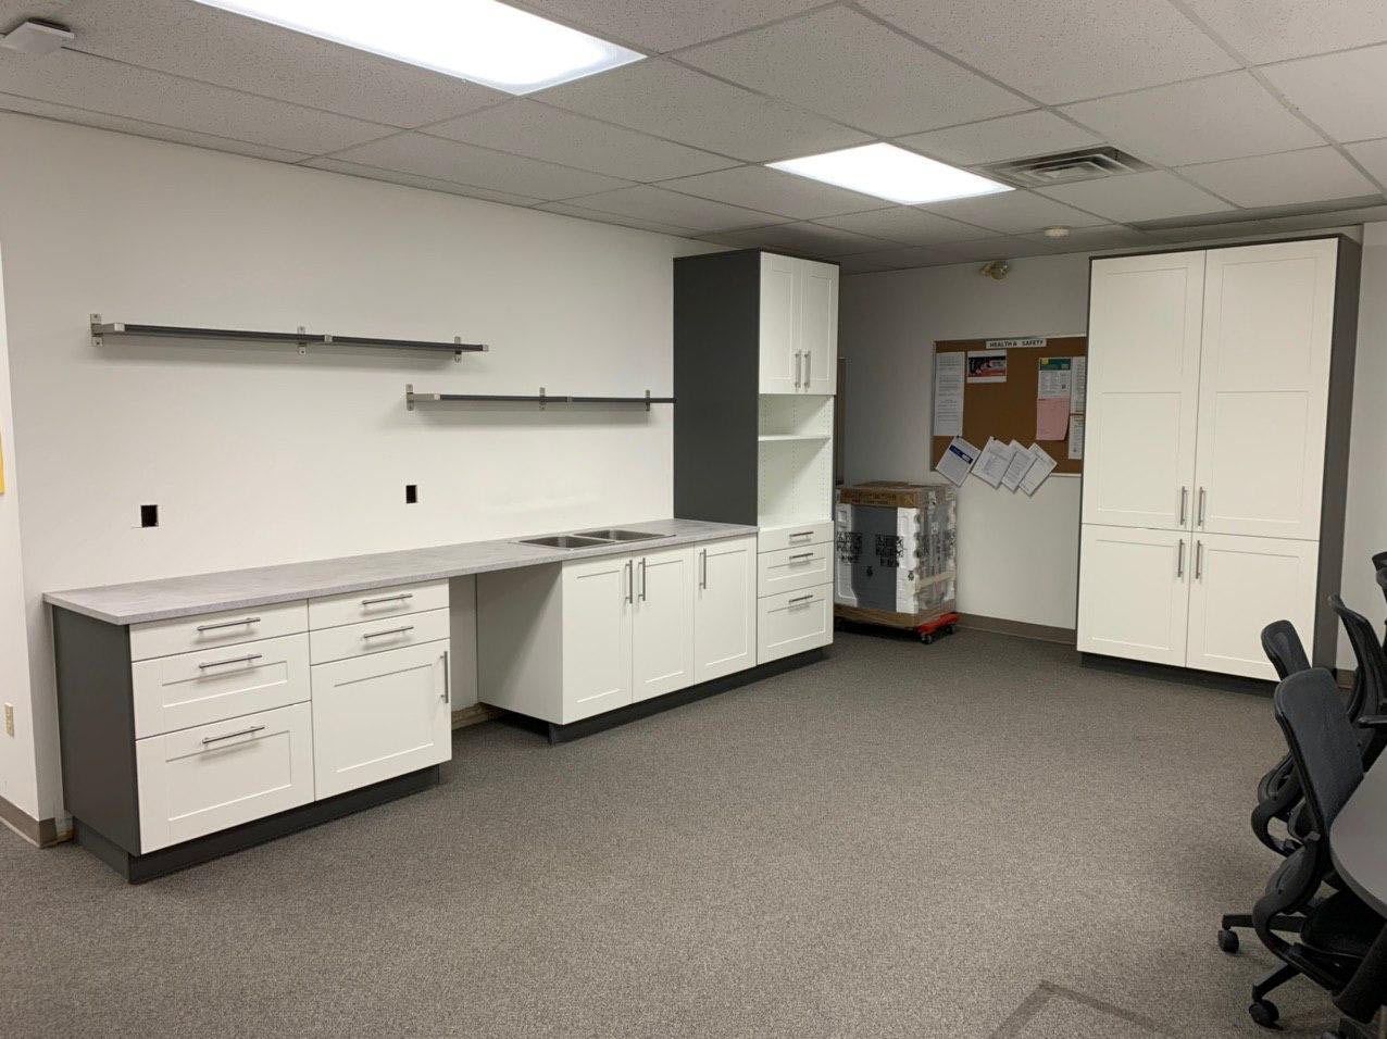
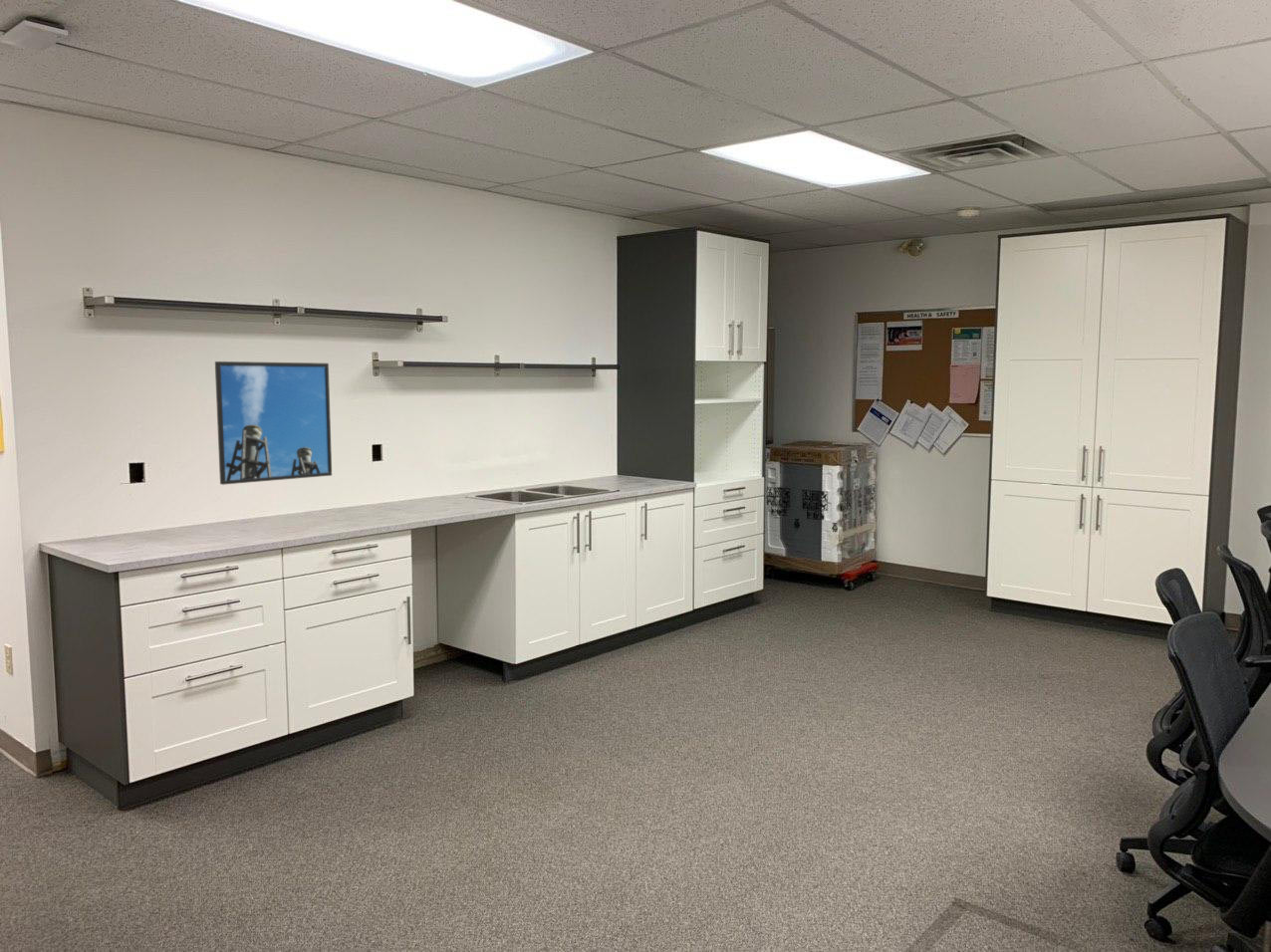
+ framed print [214,360,333,486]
